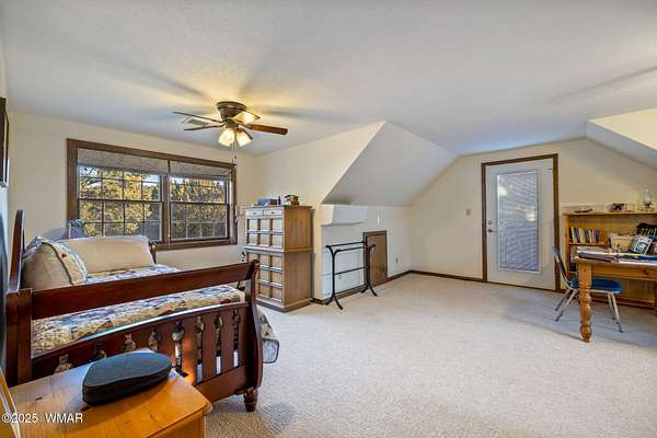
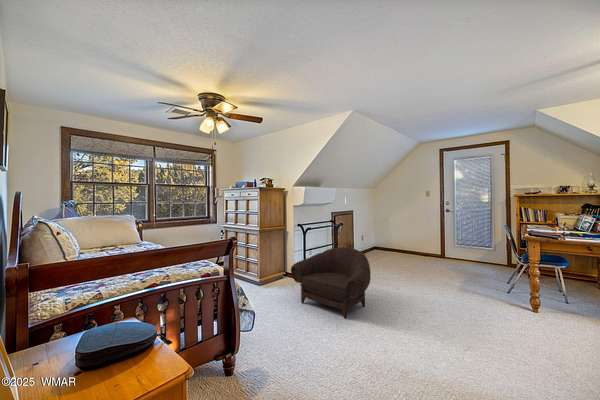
+ armchair [290,246,372,320]
